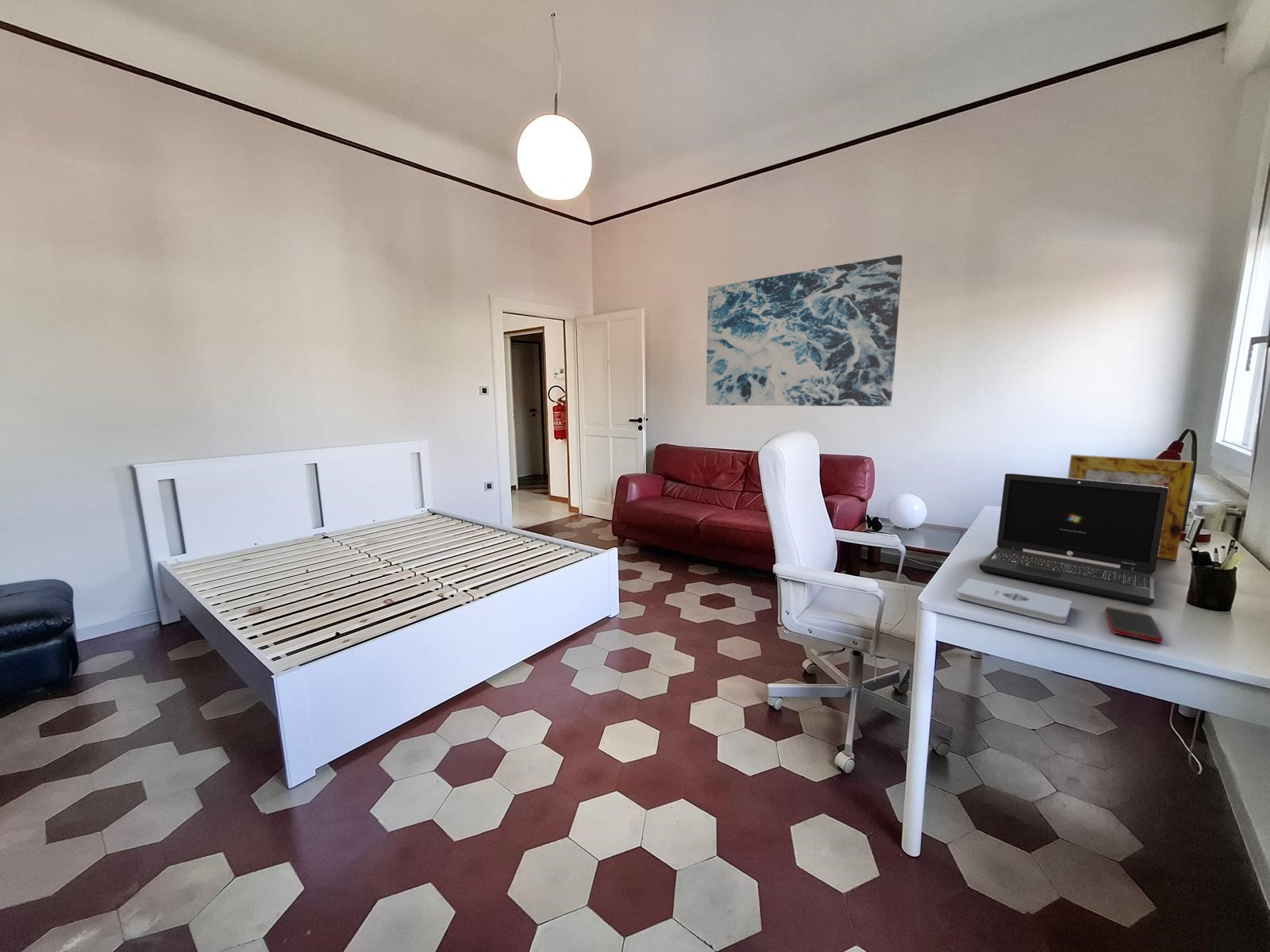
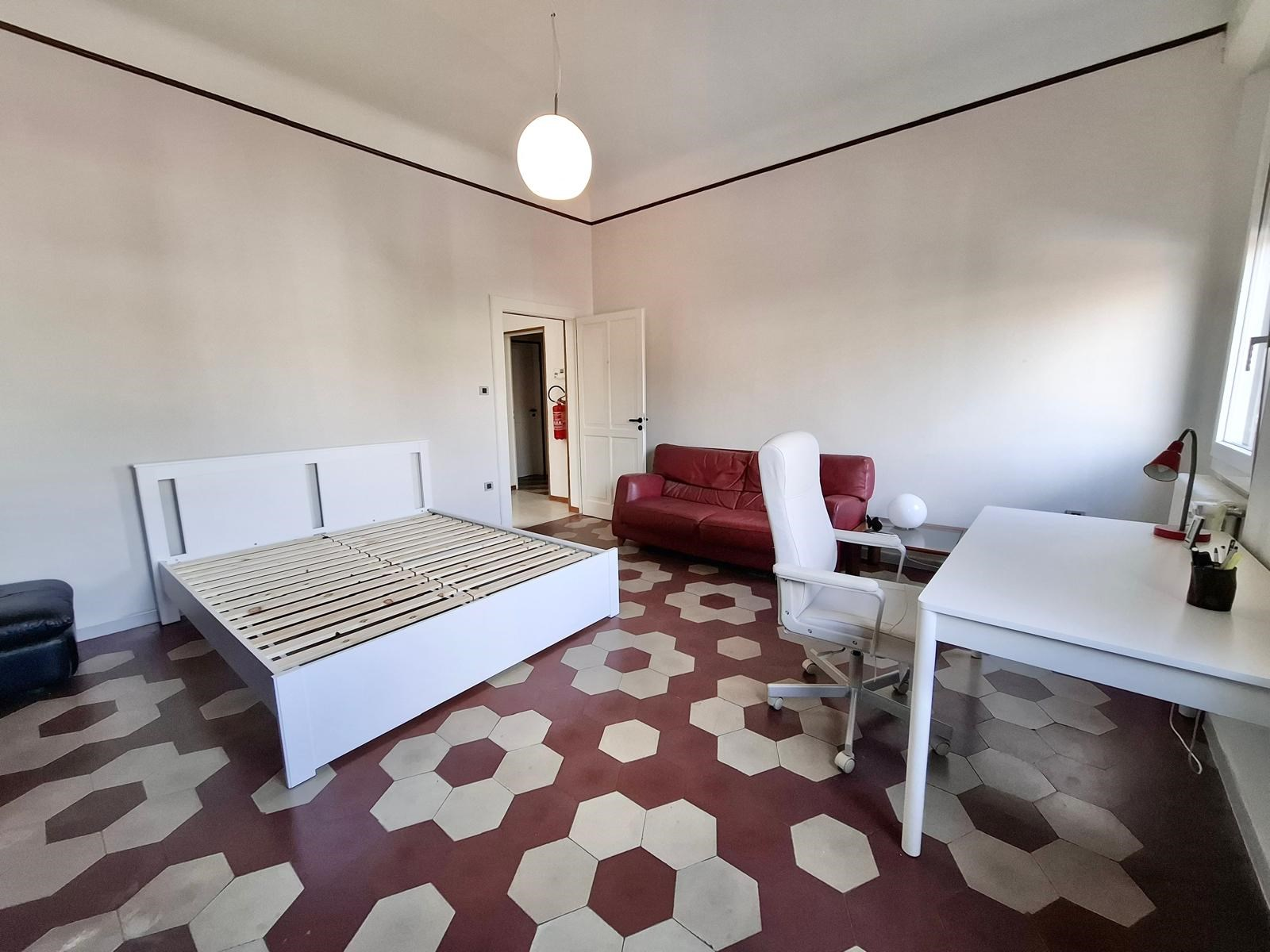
- laptop [979,473,1168,606]
- cell phone [1104,606,1164,643]
- wall art [706,254,903,407]
- picture frame [1067,454,1195,562]
- notepad [956,578,1072,624]
